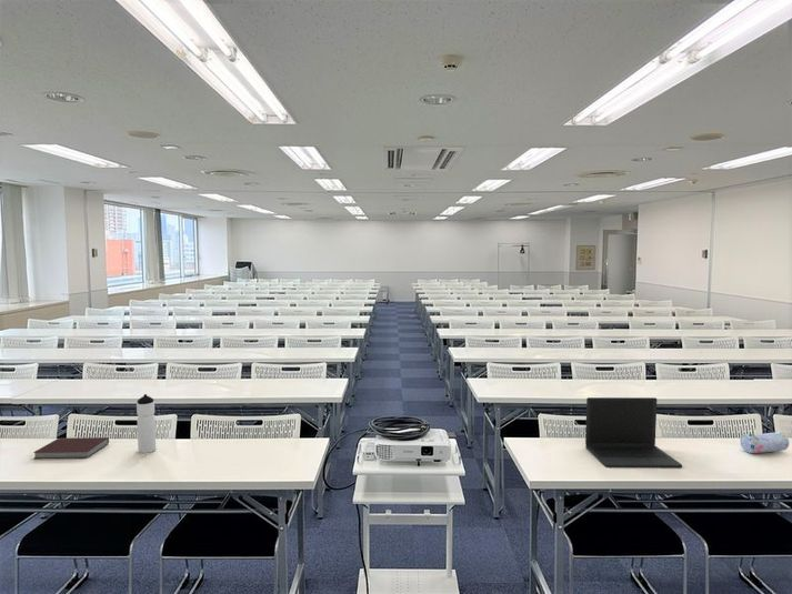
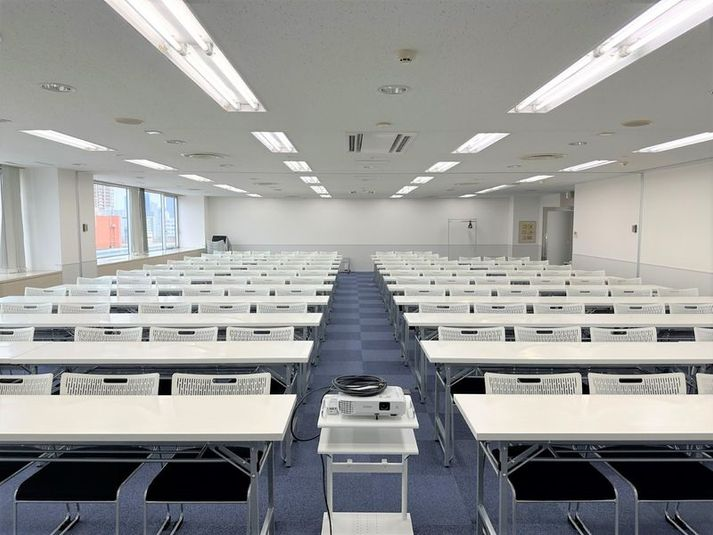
- notebook [32,436,110,460]
- laptop [584,396,683,469]
- water bottle [136,393,157,454]
- pencil case [740,431,790,454]
